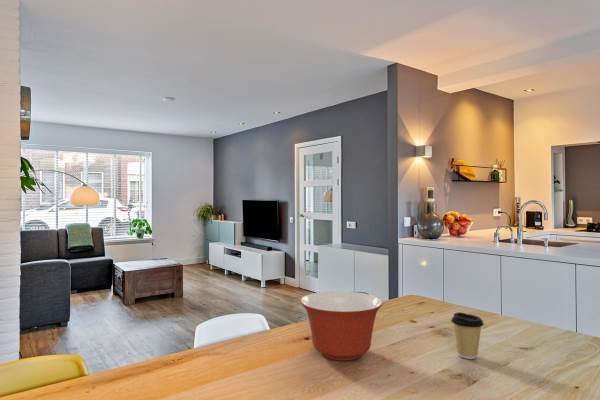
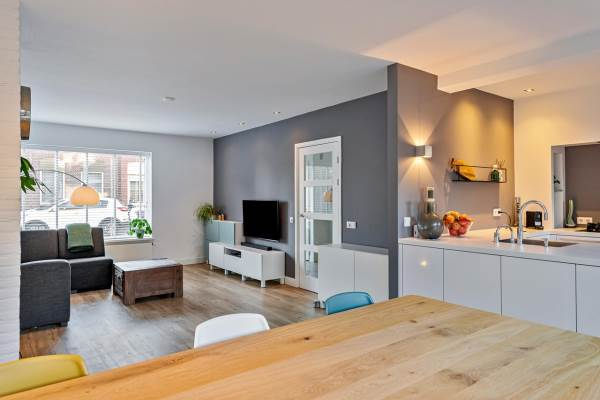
- coffee cup [450,311,485,360]
- mixing bowl [299,290,384,362]
